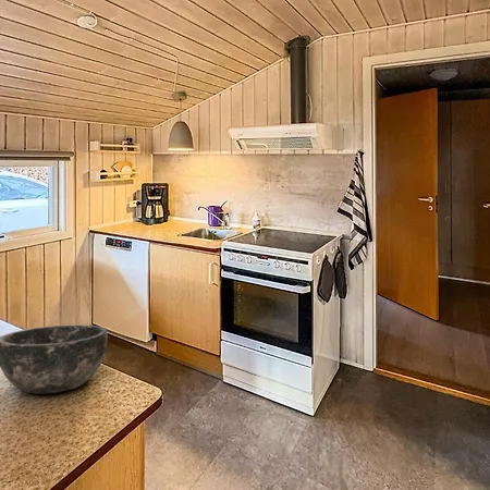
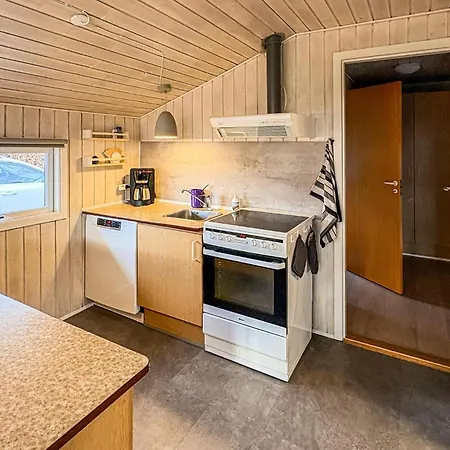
- bowl [0,324,109,395]
